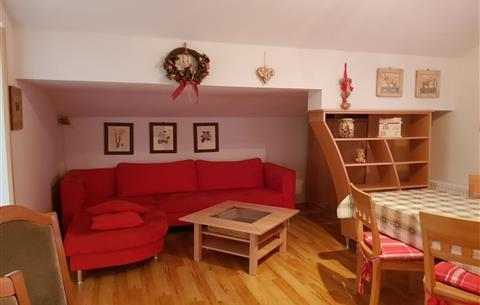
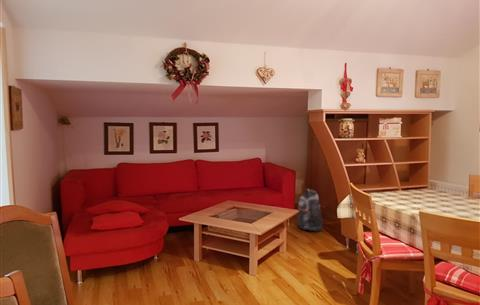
+ backpack [296,188,324,233]
